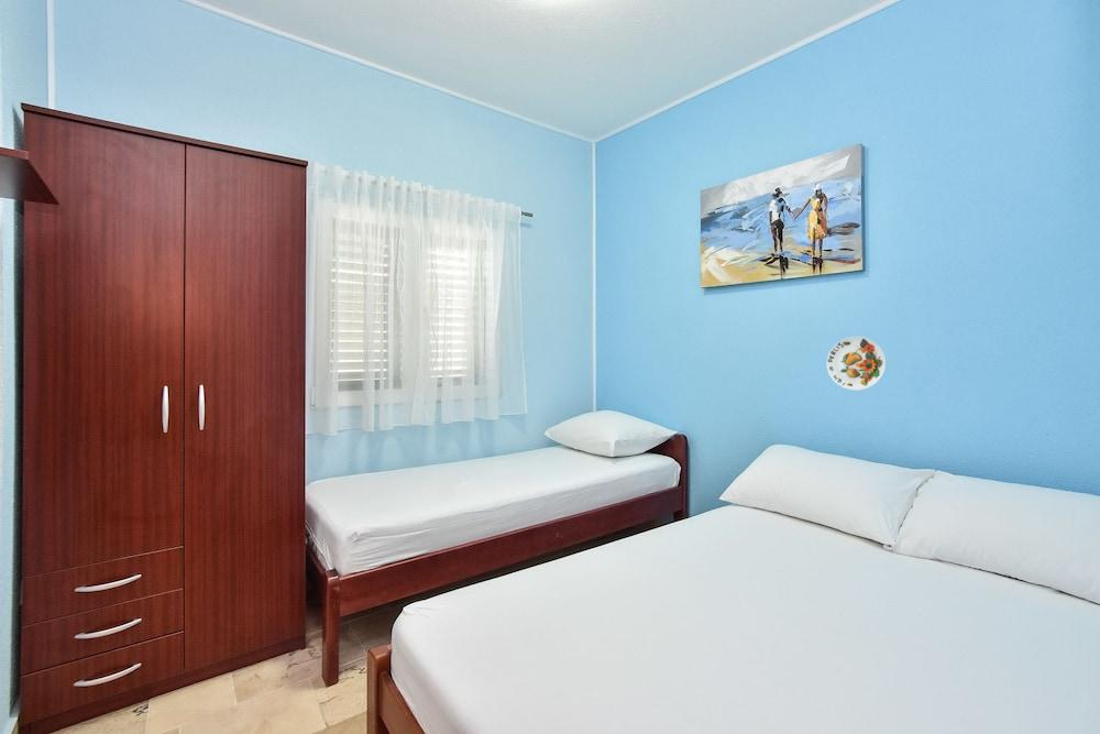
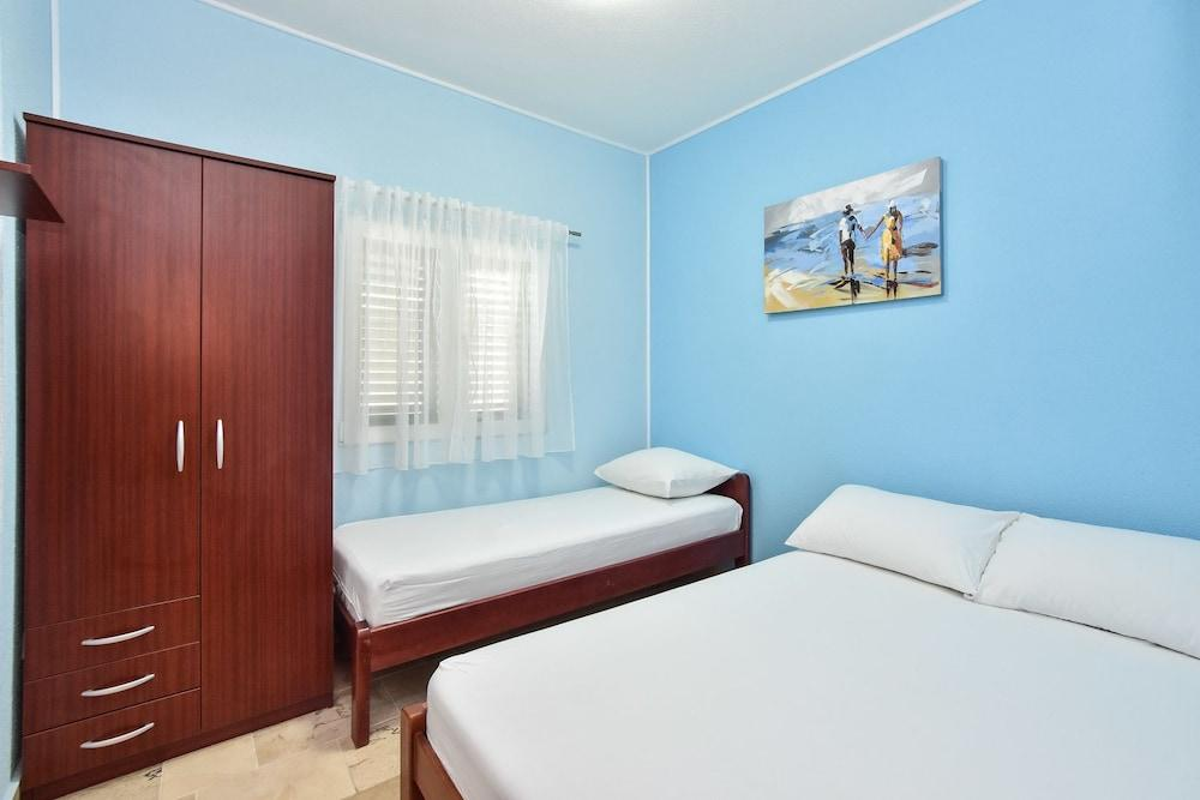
- decorative plate [825,336,887,391]
